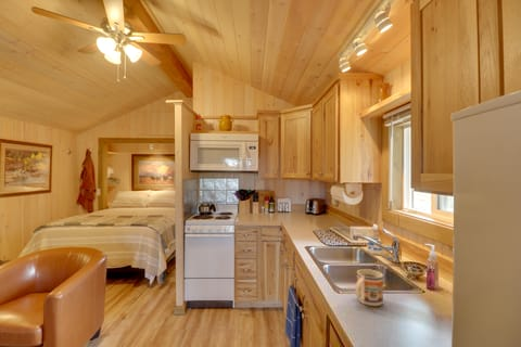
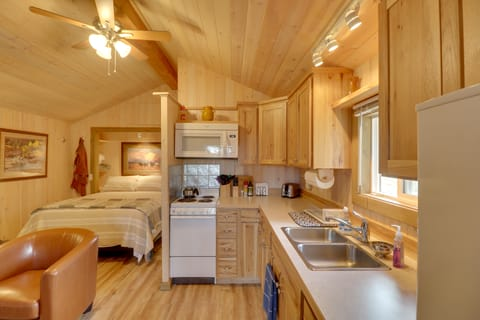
- mug [354,268,384,307]
